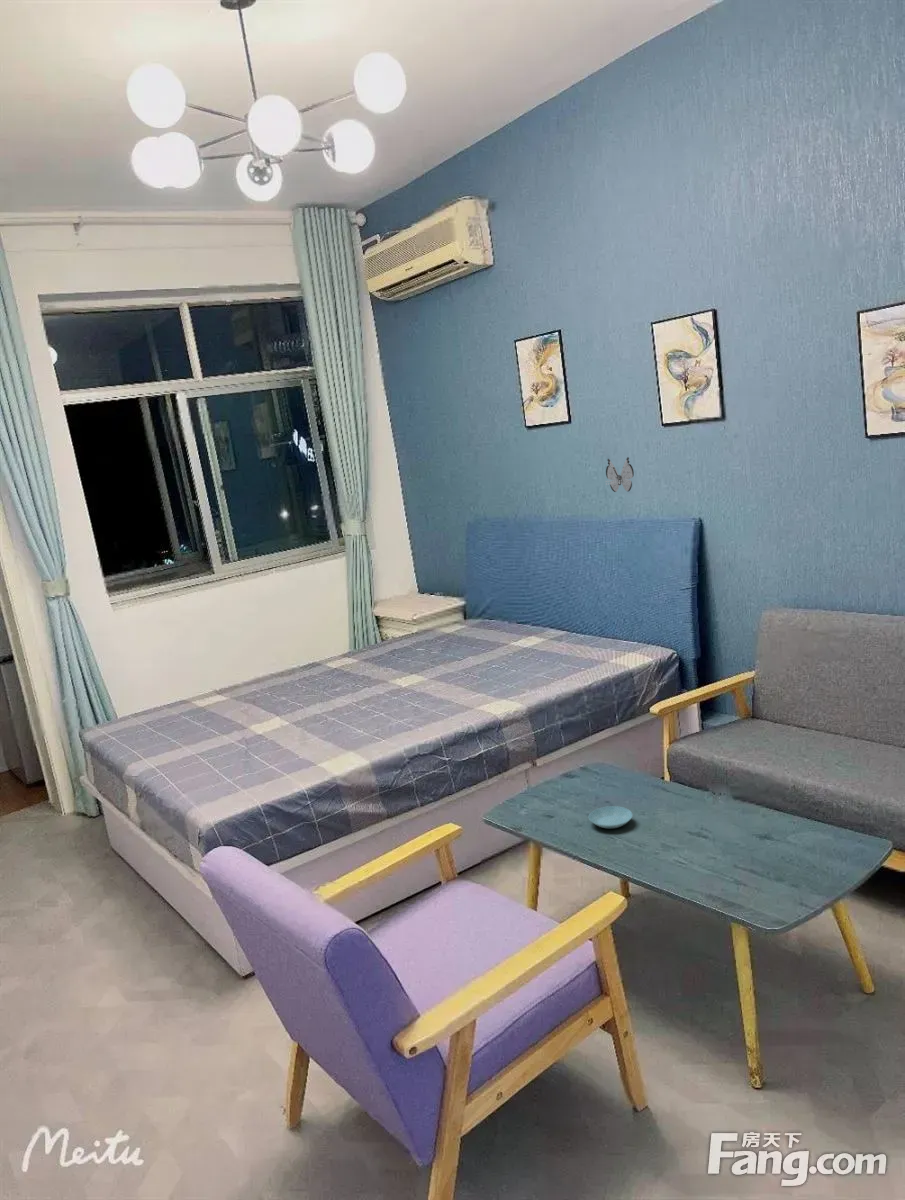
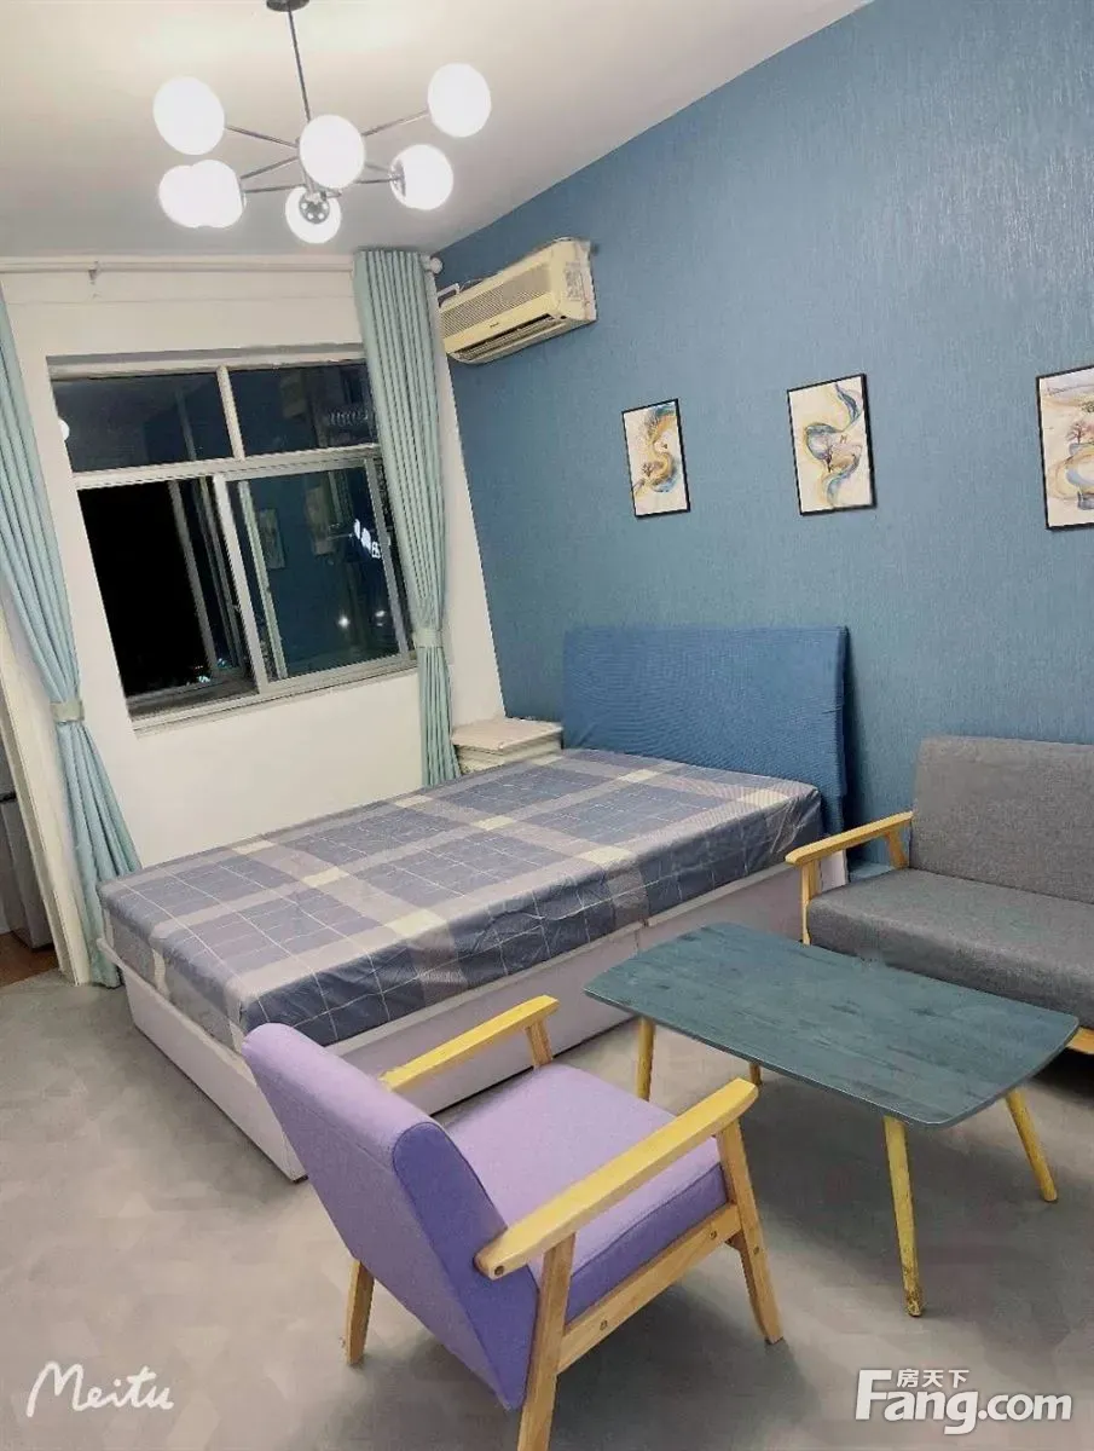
- decorative butterfly [605,456,635,493]
- saucer [588,805,634,829]
